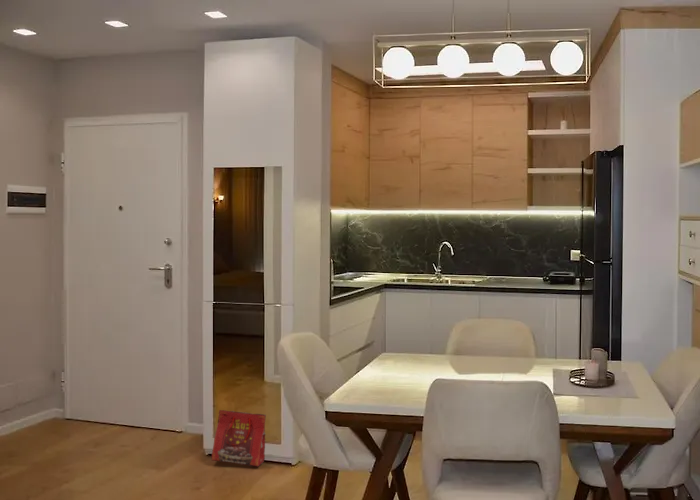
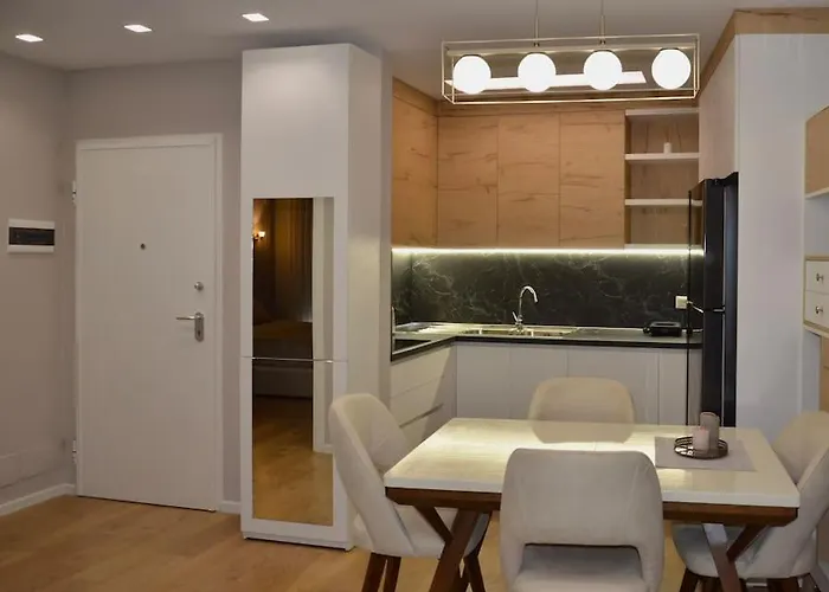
- shopping bag [211,409,267,467]
